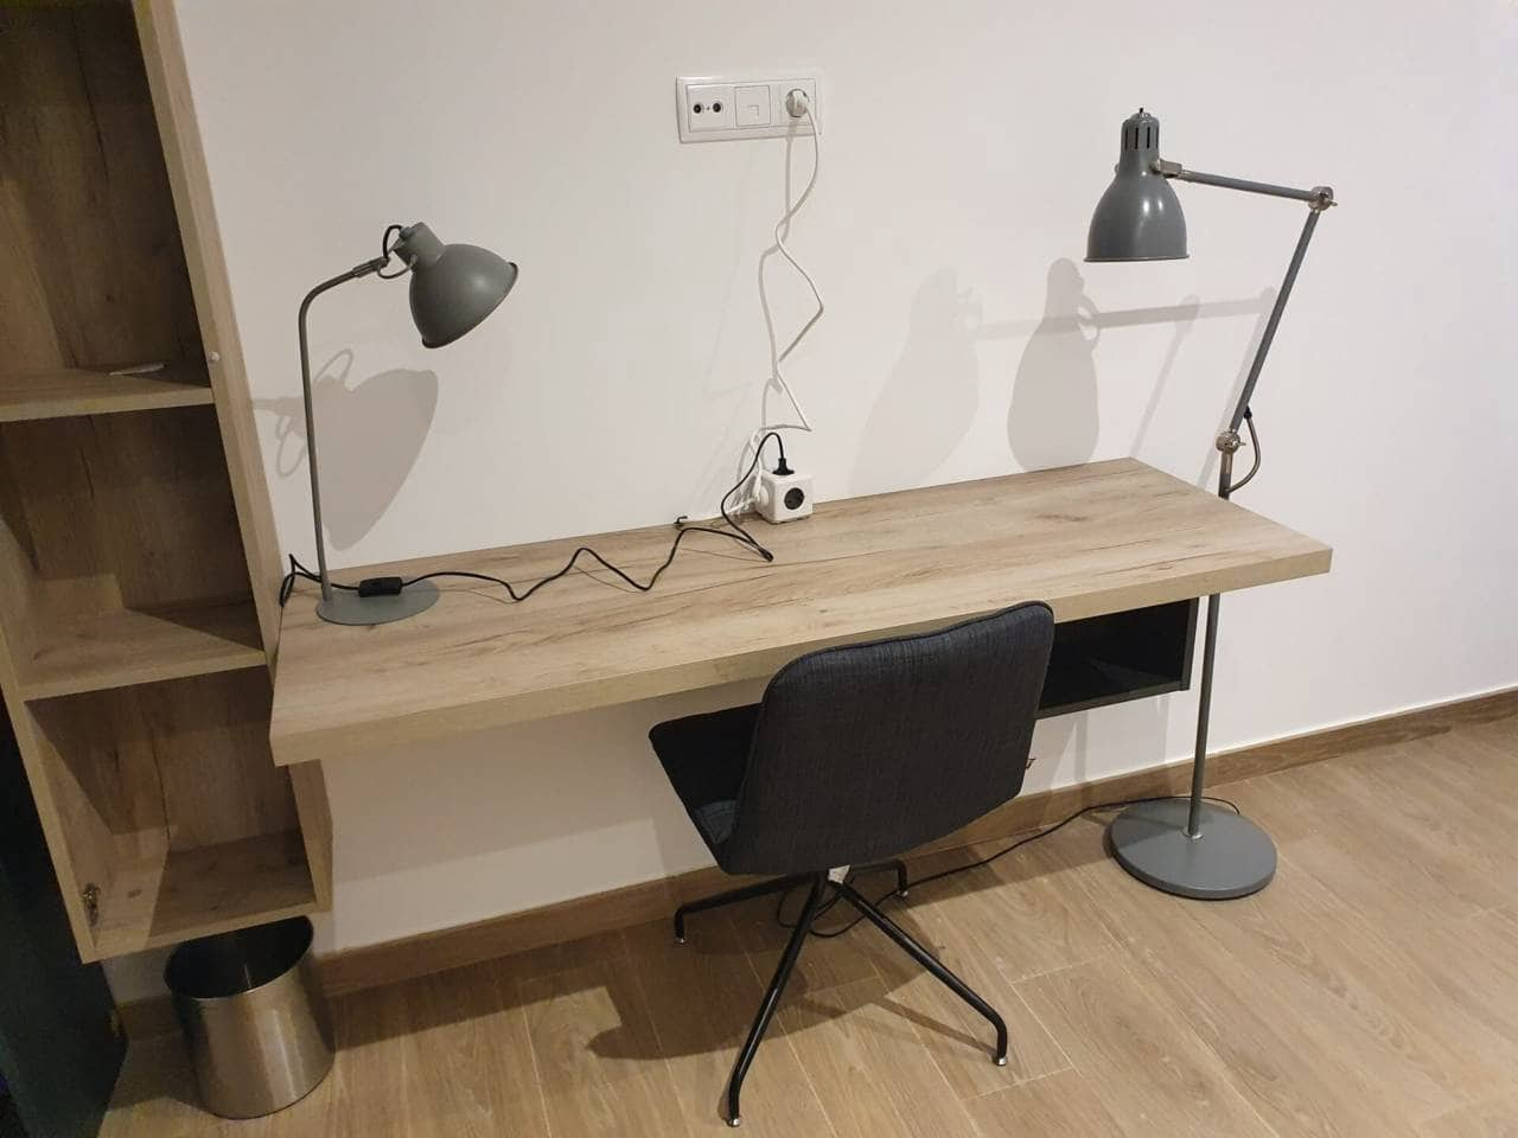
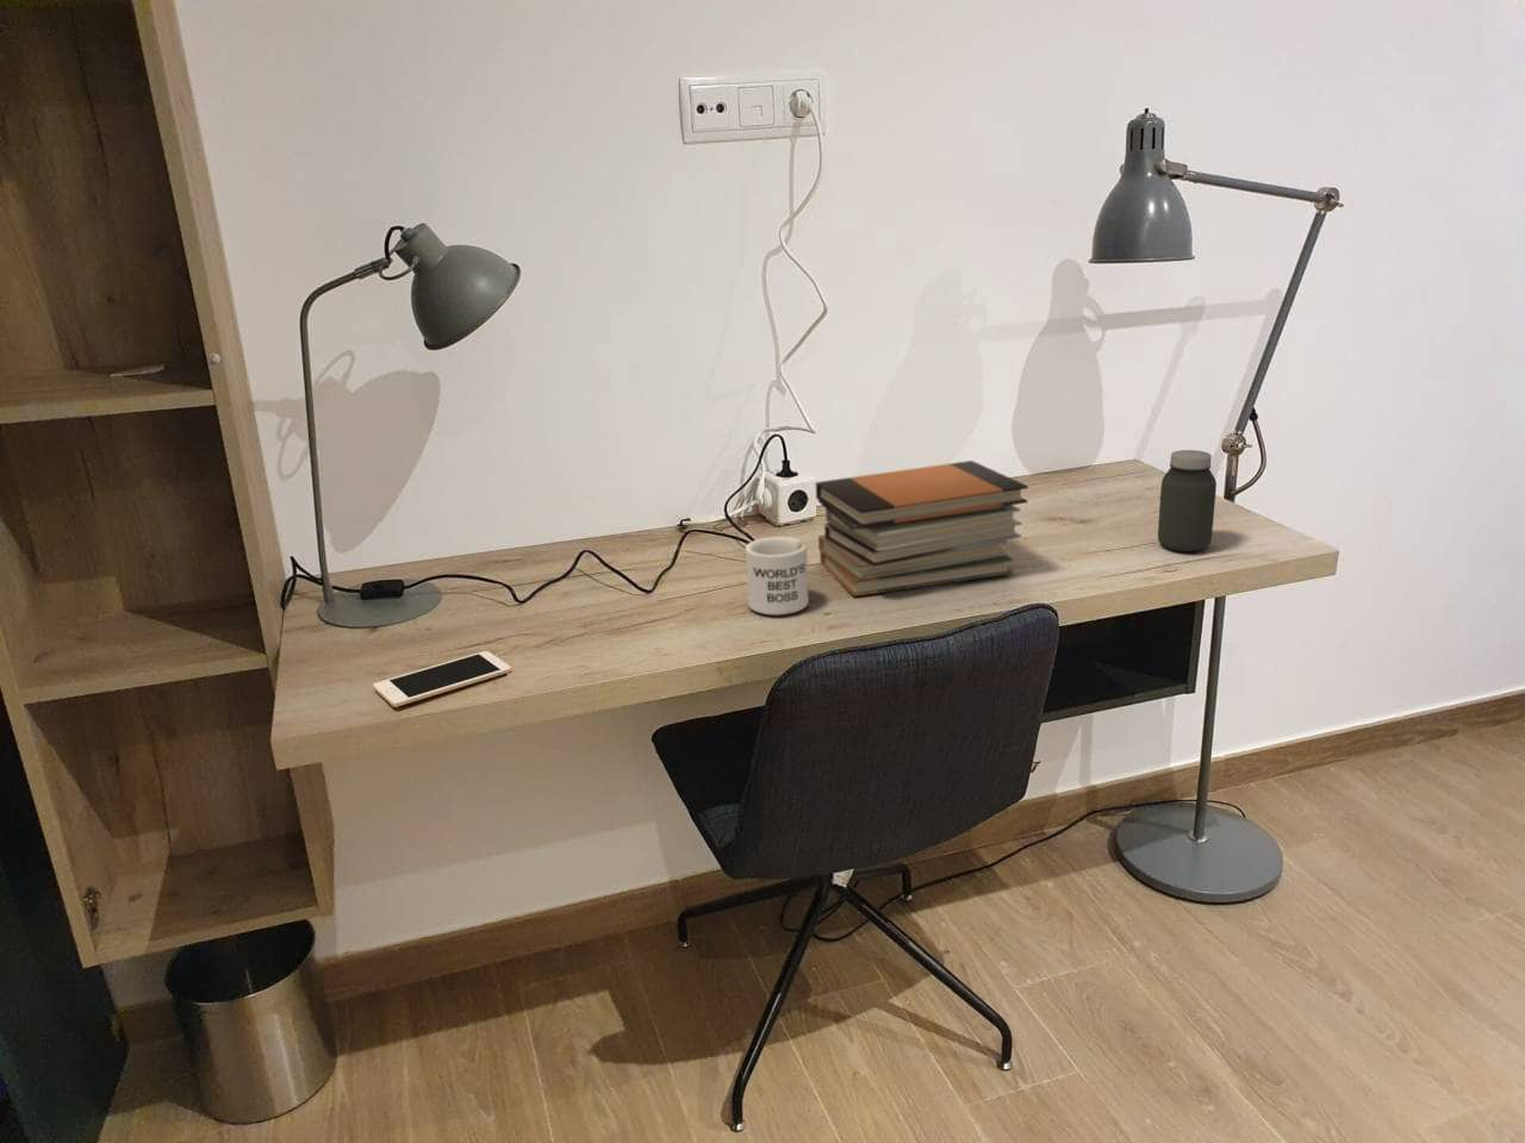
+ book stack [815,460,1029,598]
+ mug [744,535,811,616]
+ cell phone [372,650,513,708]
+ jar [1156,449,1218,552]
